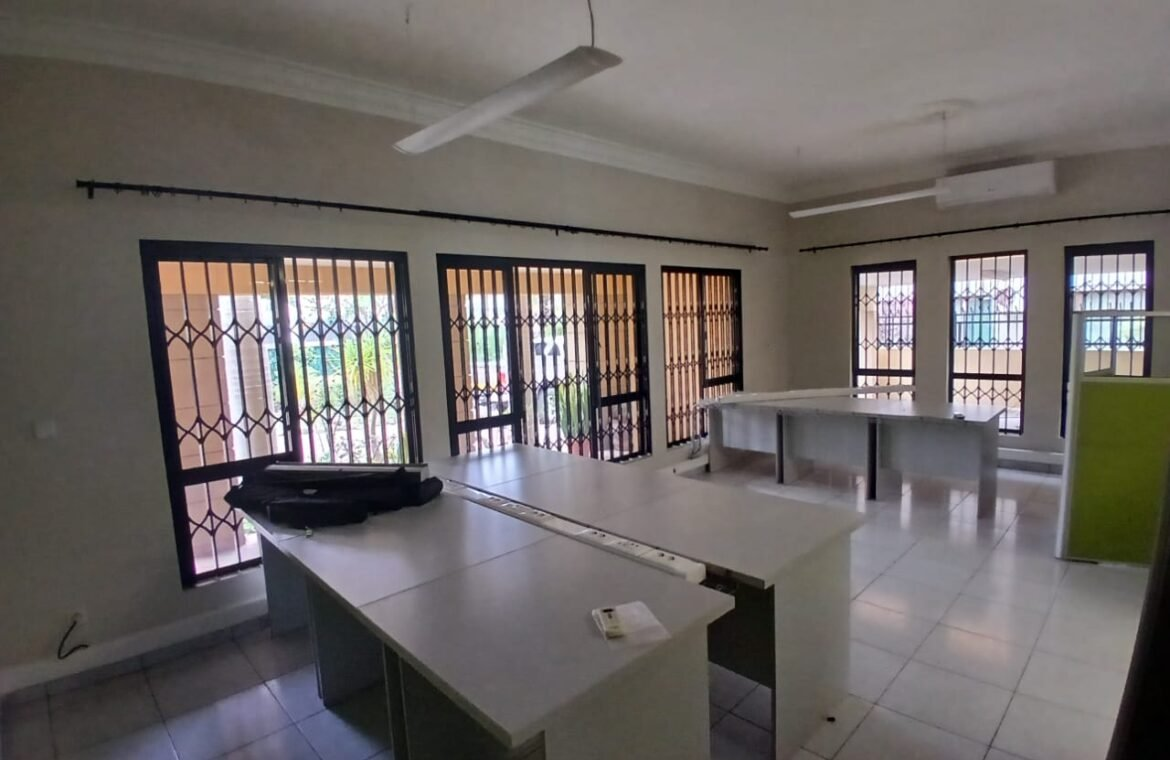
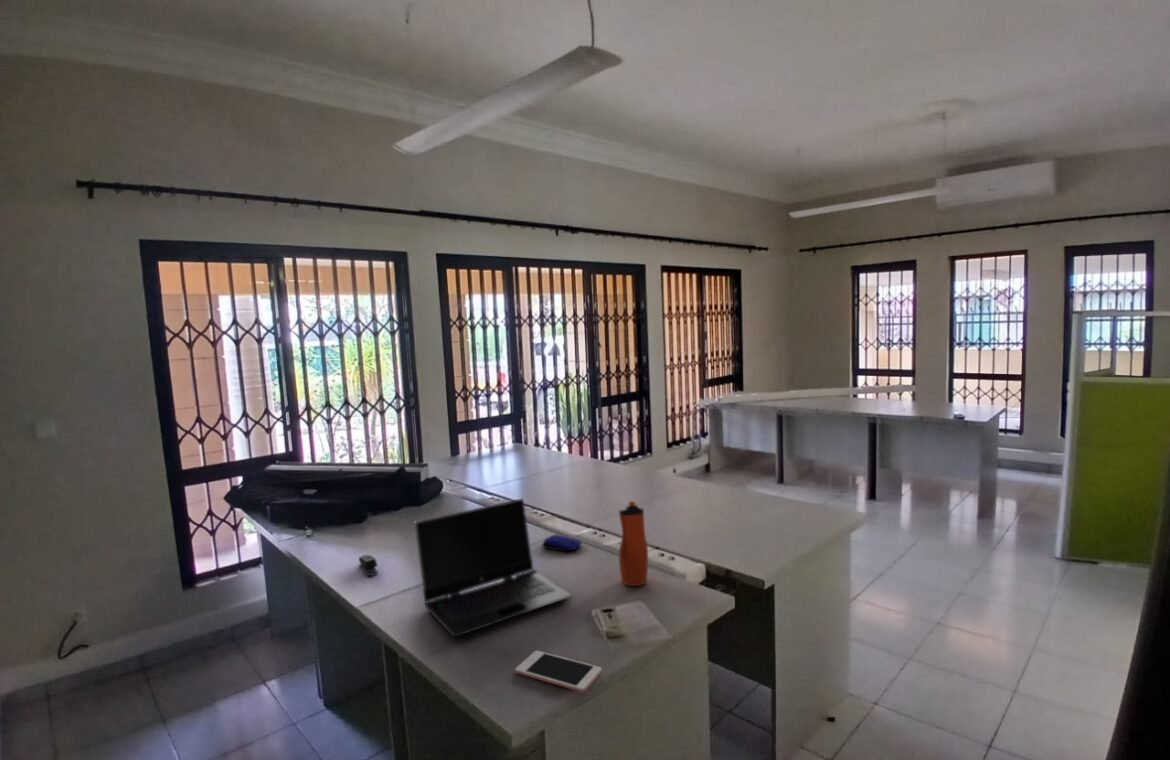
+ computer mouse [541,534,582,552]
+ cell phone [514,650,603,693]
+ laptop computer [413,497,573,638]
+ stapler [358,554,379,577]
+ water bottle [618,500,649,587]
